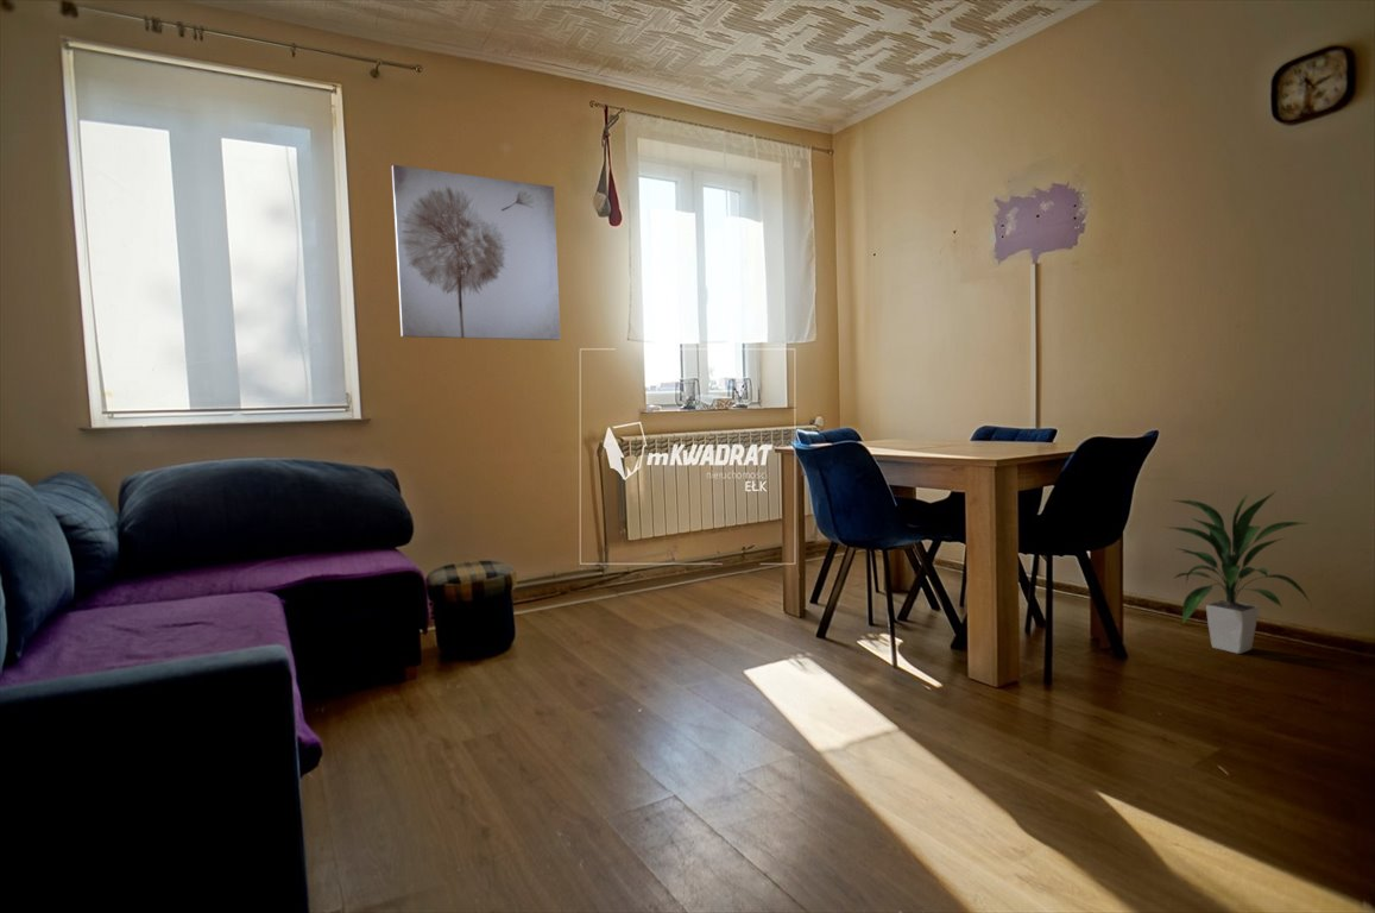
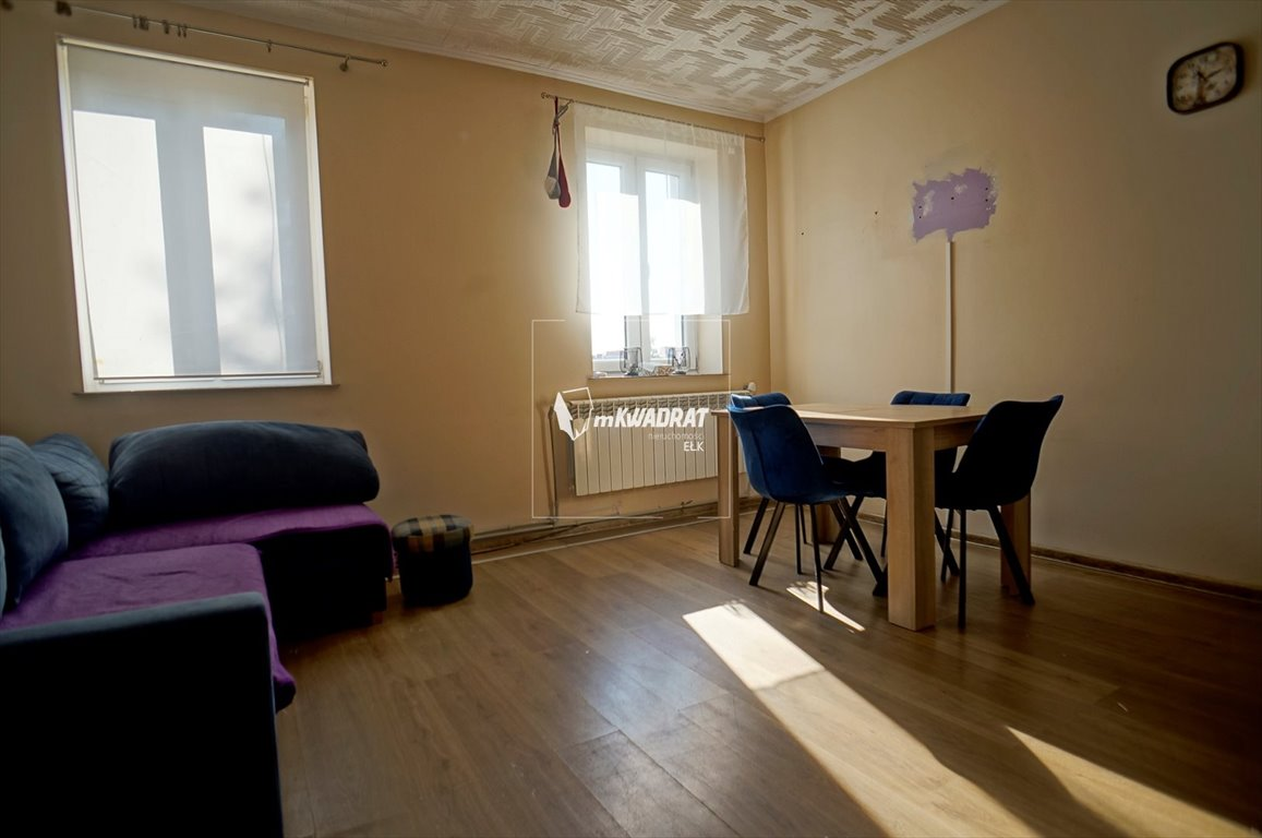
- wall art [391,164,561,341]
- indoor plant [1162,487,1313,655]
